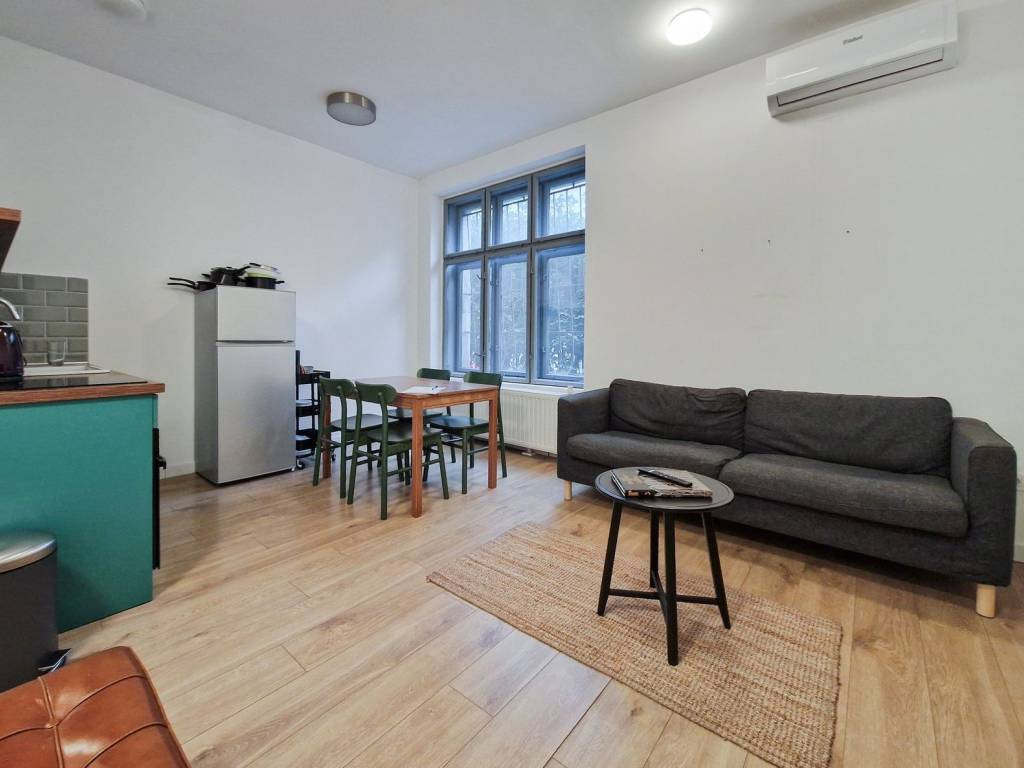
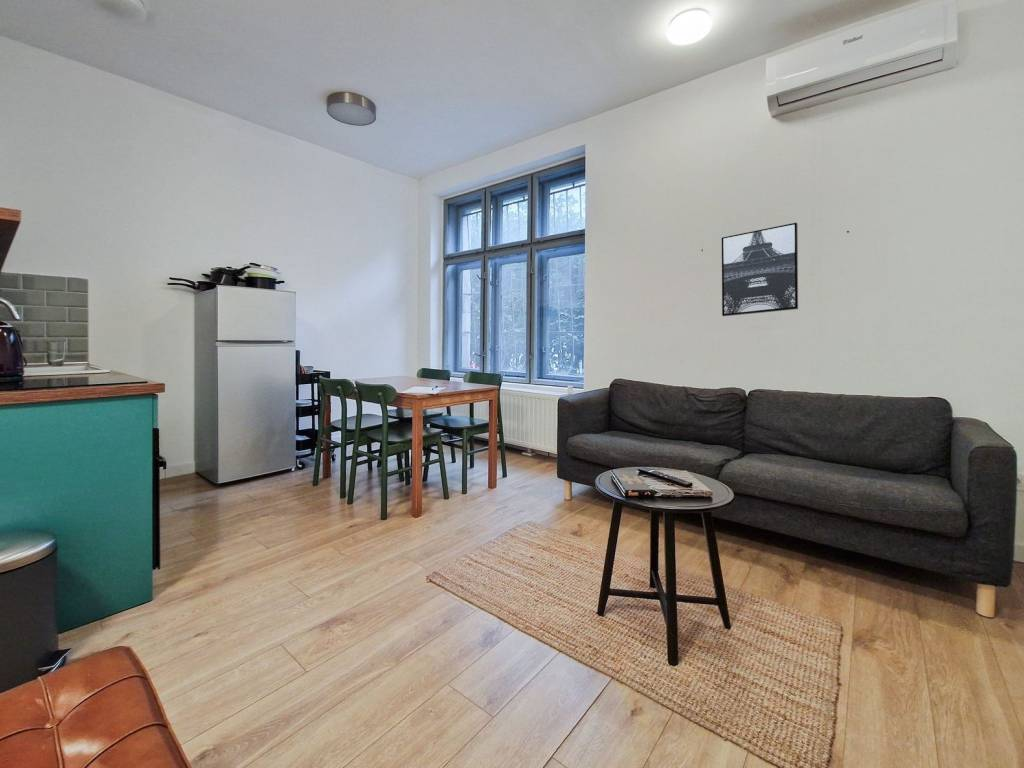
+ wall art [721,222,799,317]
